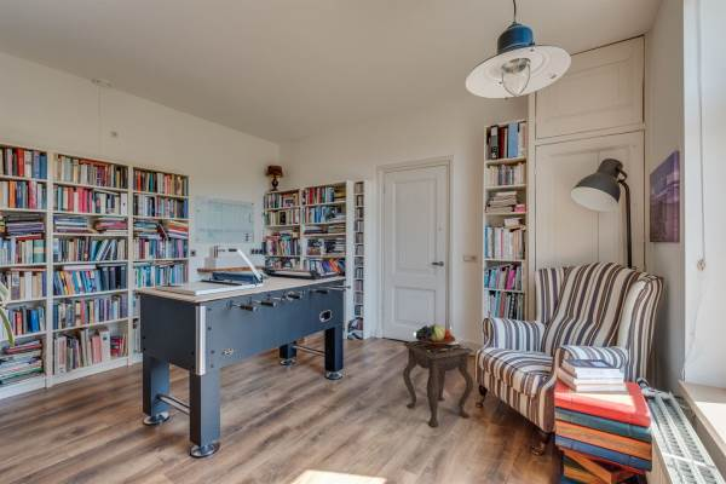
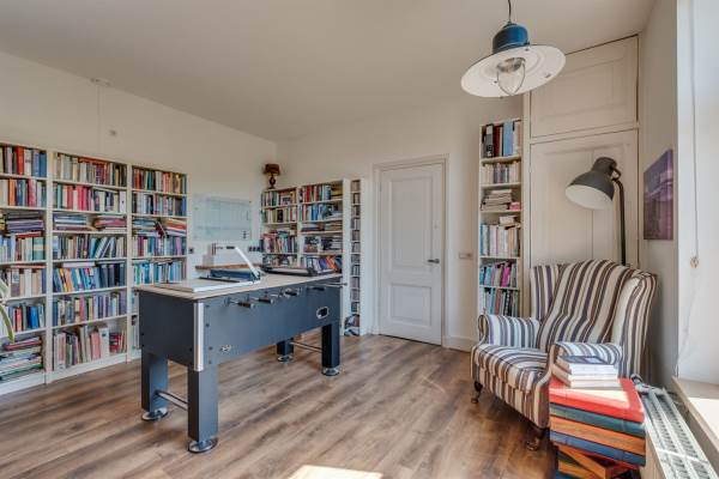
- side table [402,323,474,428]
